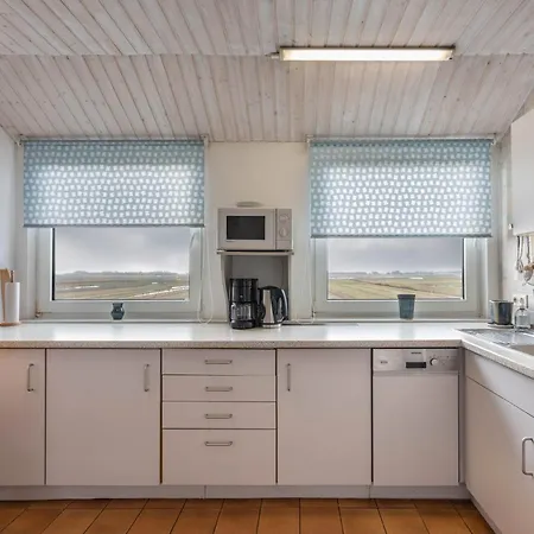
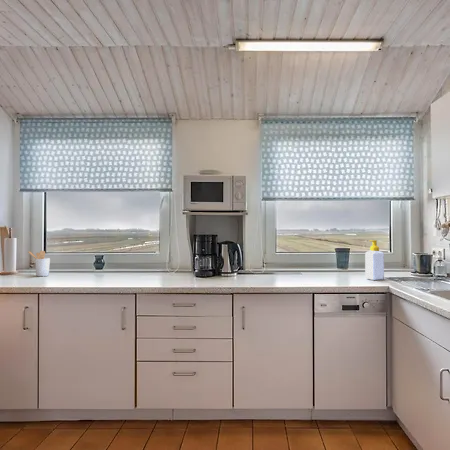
+ soap bottle [364,239,385,281]
+ utensil holder [27,249,51,277]
